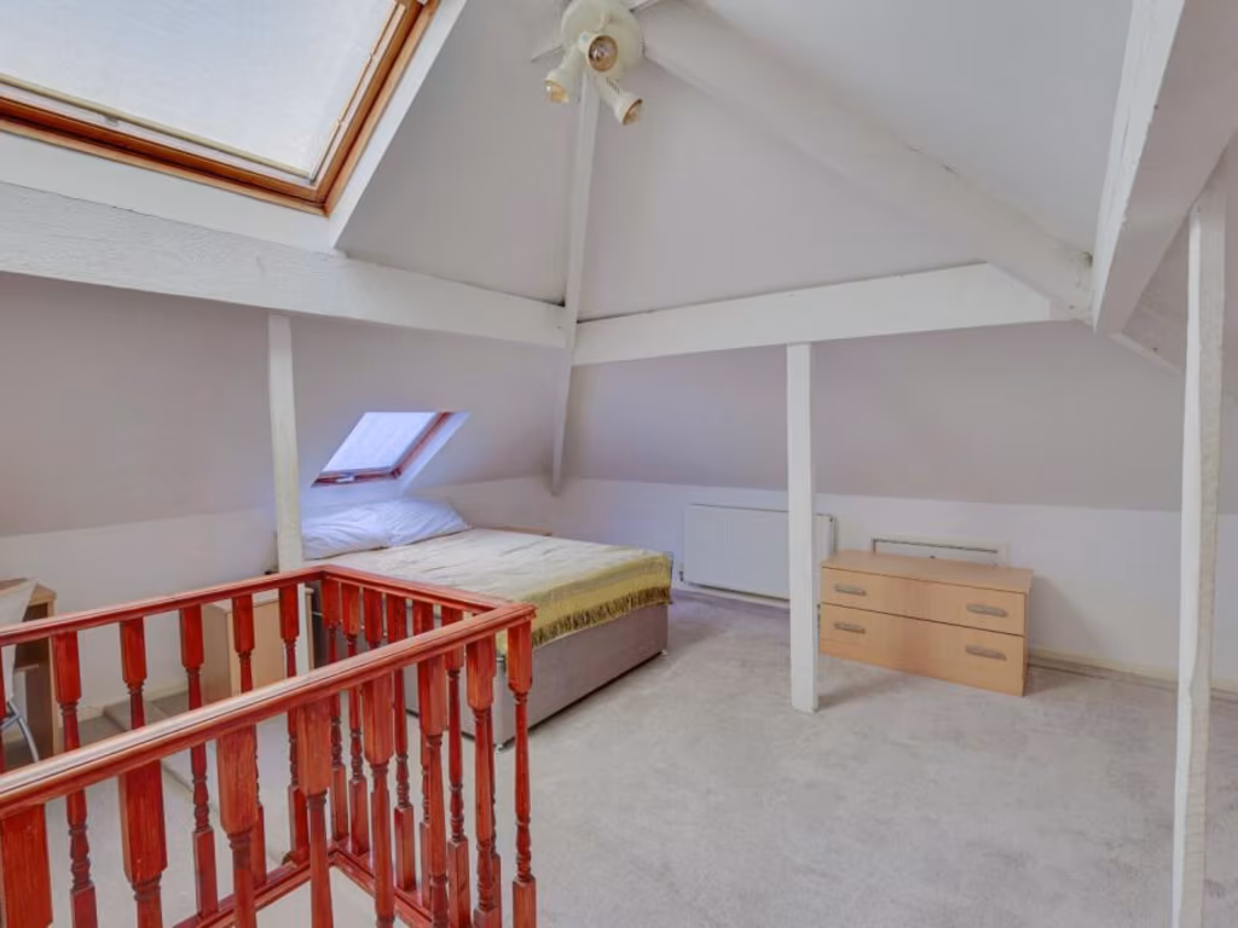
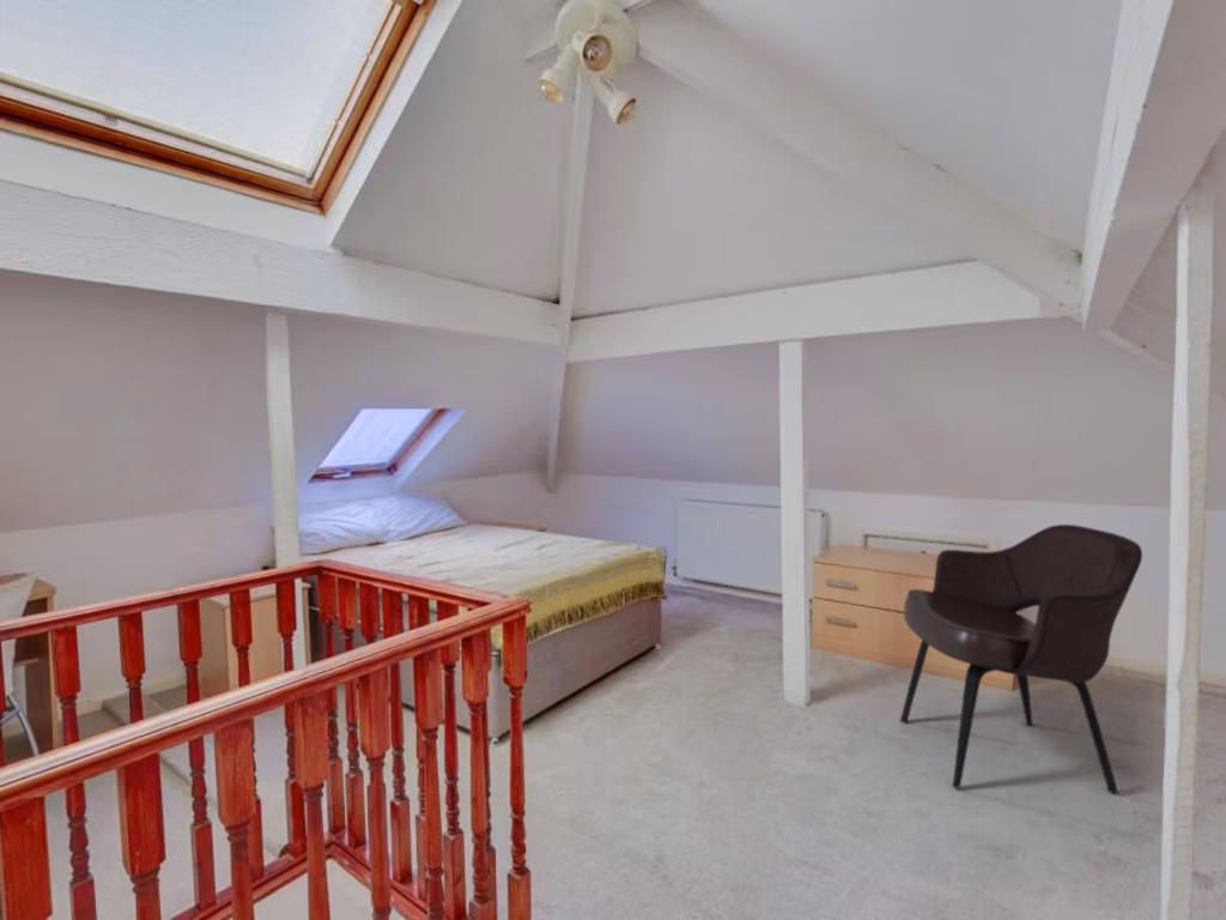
+ armchair [899,523,1143,795]
